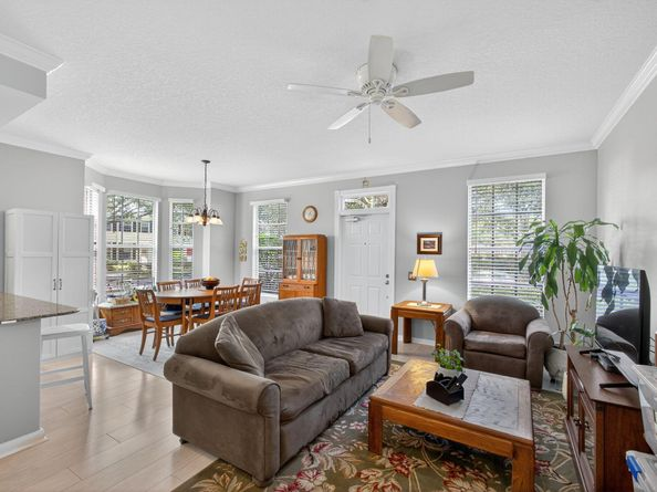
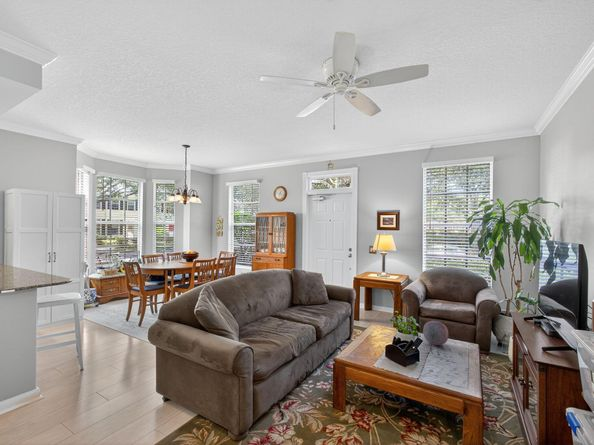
+ decorative ball [422,320,449,346]
